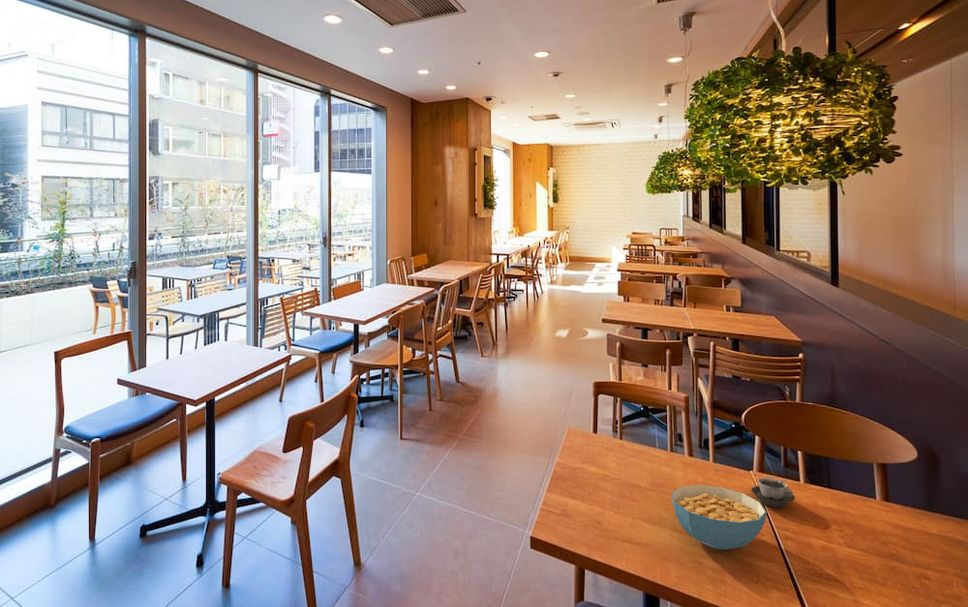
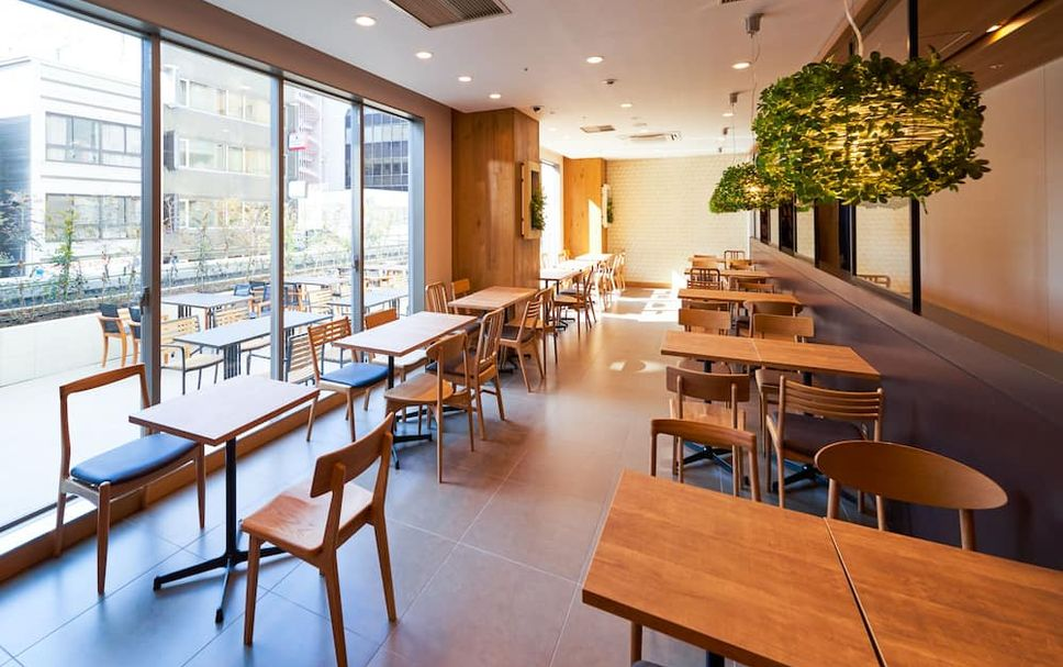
- cereal bowl [671,484,767,551]
- cup [750,477,796,508]
